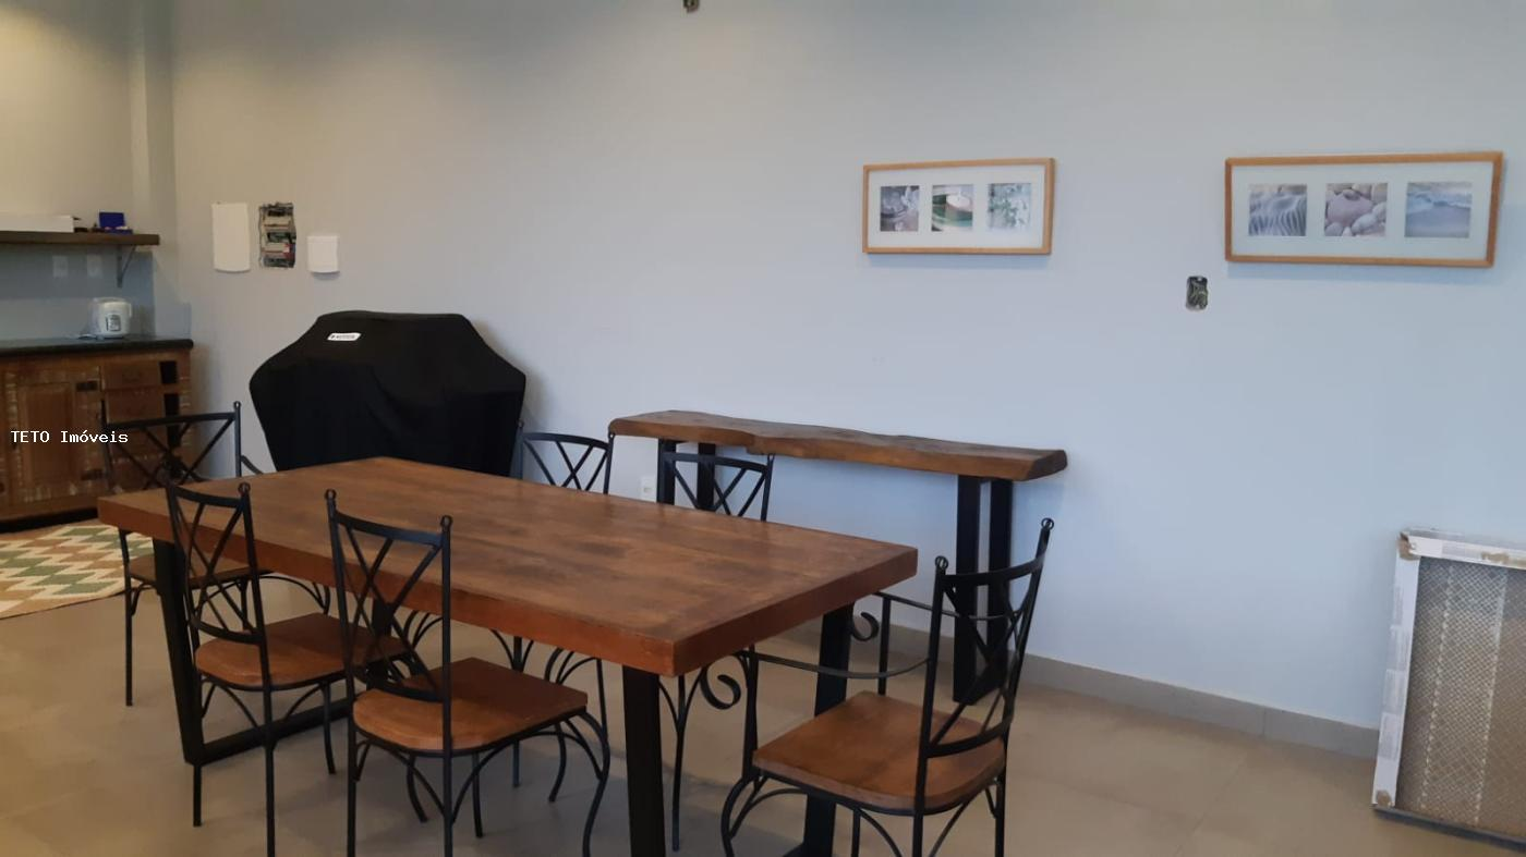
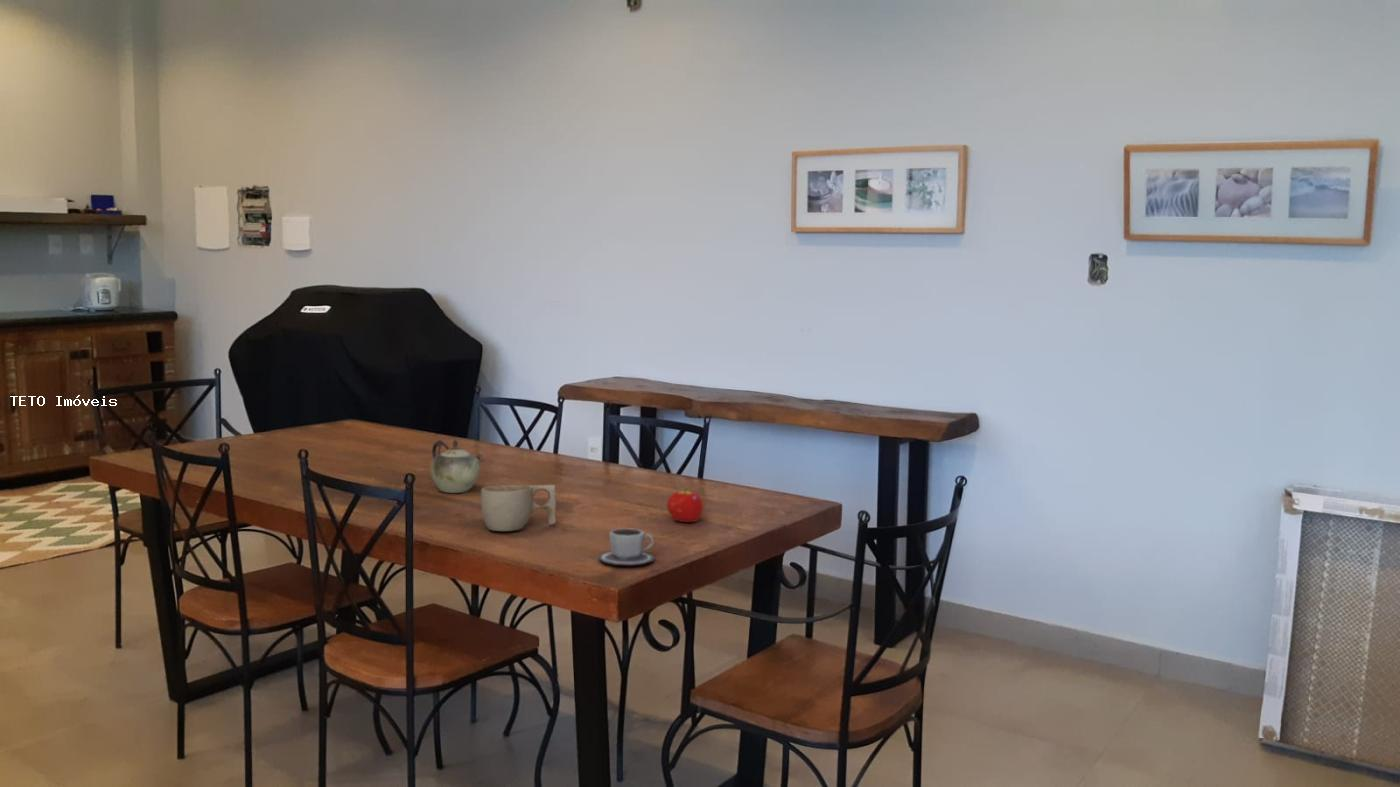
+ cup [480,484,557,532]
+ fruit [666,488,704,523]
+ cup [597,527,656,566]
+ teapot [429,439,485,494]
